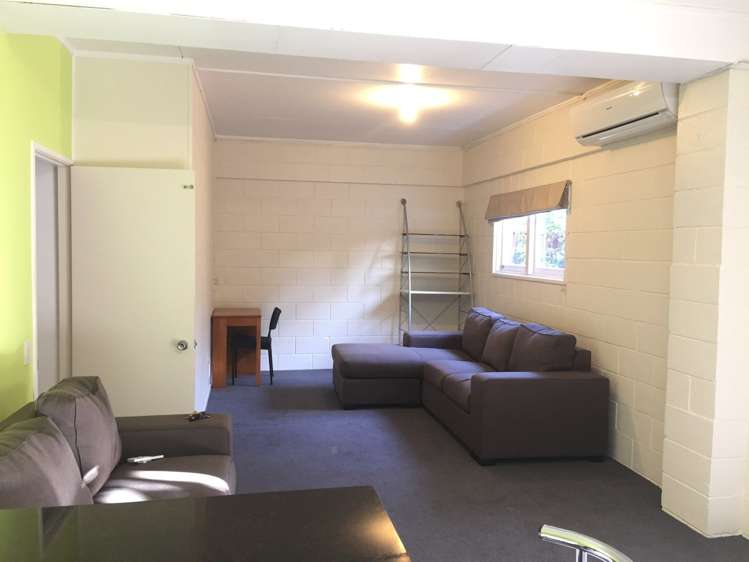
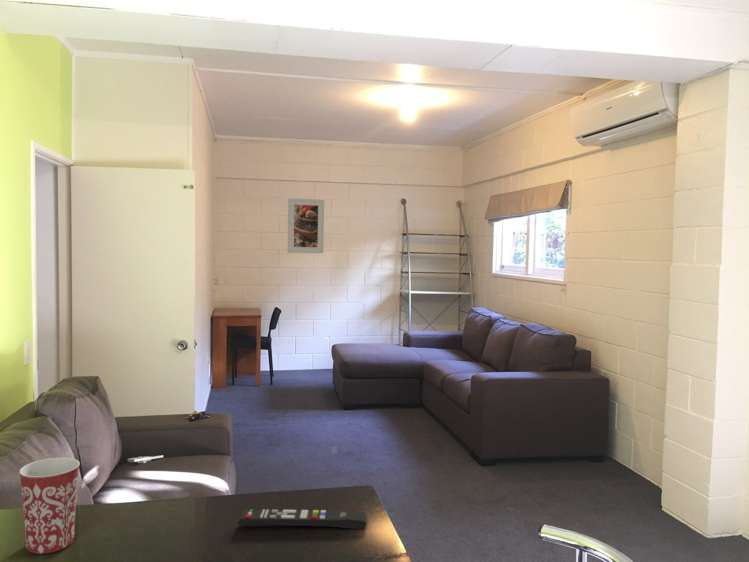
+ mug [18,457,81,555]
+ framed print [286,197,325,254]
+ remote control [237,508,368,531]
